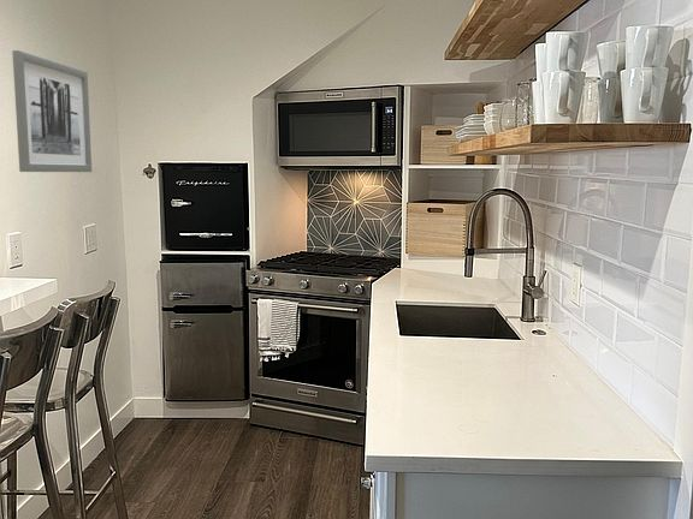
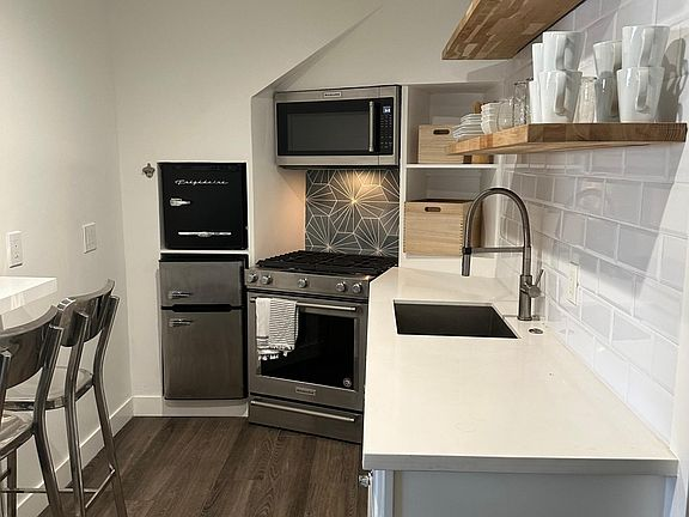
- wall art [11,49,93,173]
